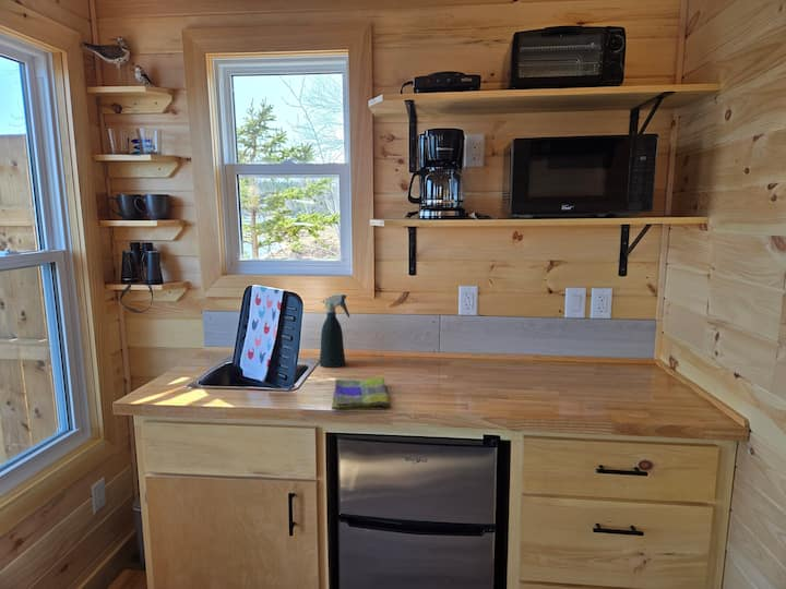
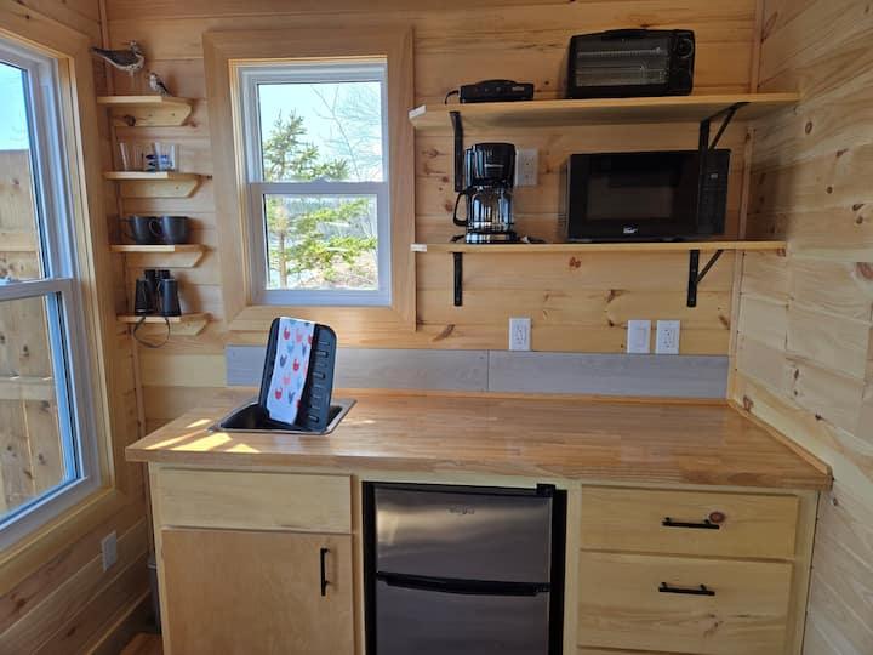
- spray bottle [319,293,350,369]
- dish towel [331,376,391,411]
